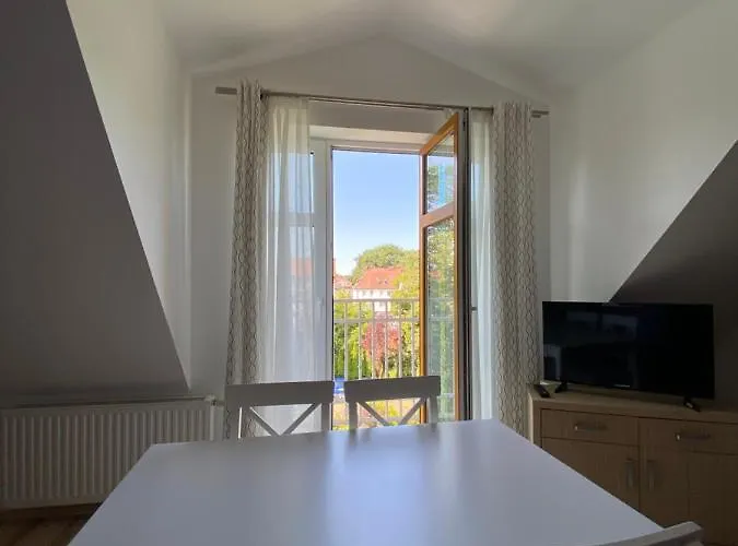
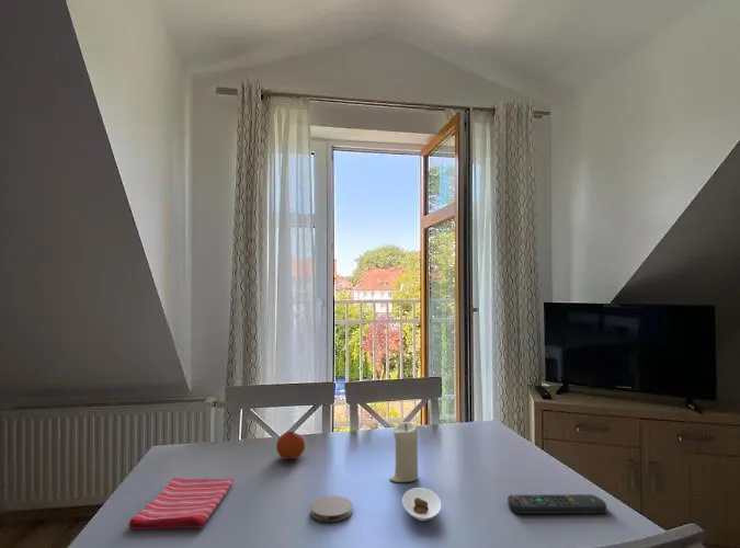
+ fruit [275,431,306,460]
+ coaster [309,494,353,523]
+ saucer [401,487,442,522]
+ dish towel [127,477,235,530]
+ candle [388,421,419,483]
+ remote control [506,493,607,515]
